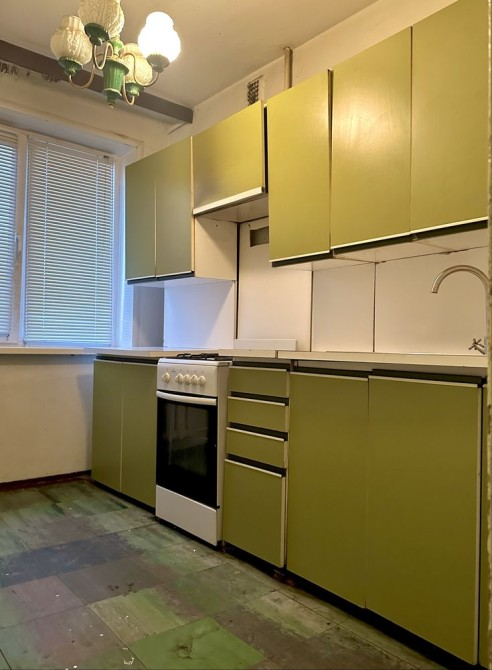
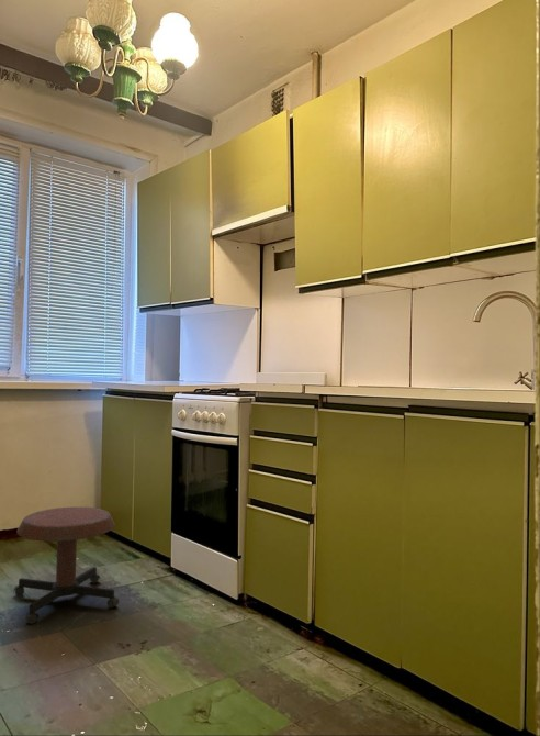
+ stool [12,505,120,625]
